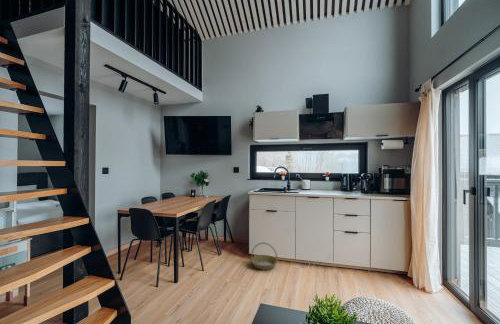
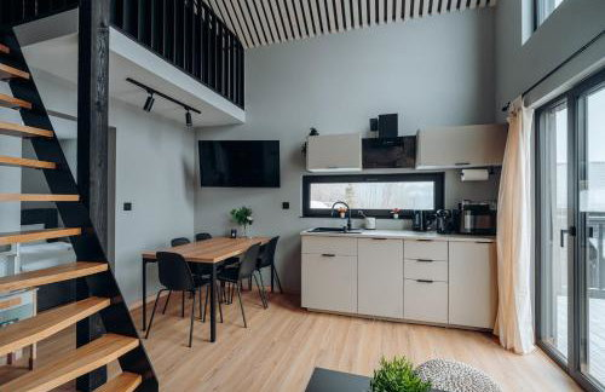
- basket [250,242,279,271]
